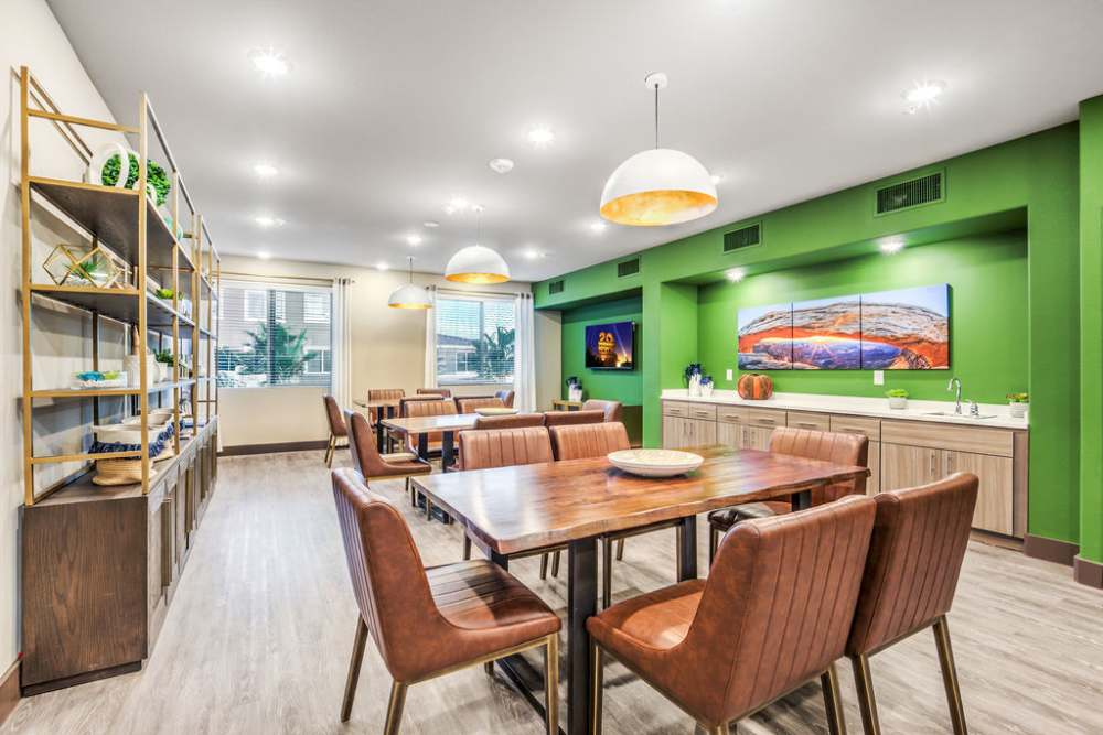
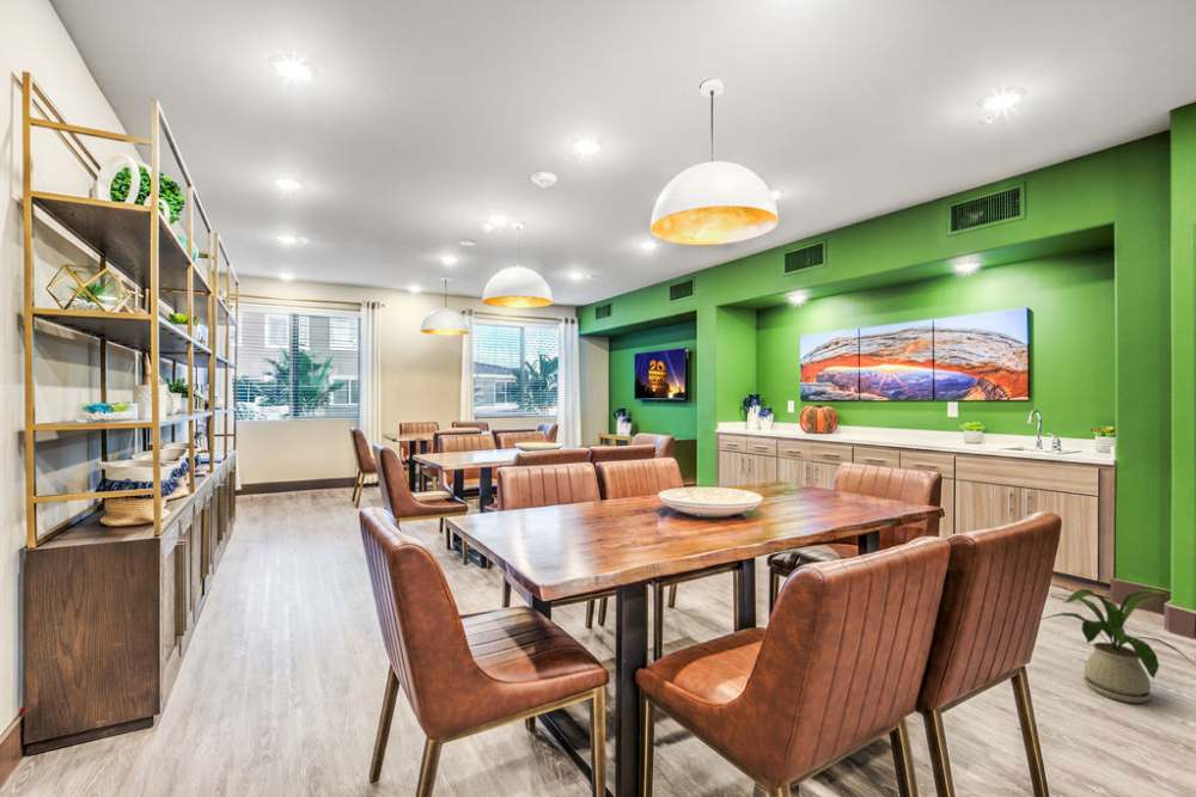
+ house plant [1042,588,1196,704]
